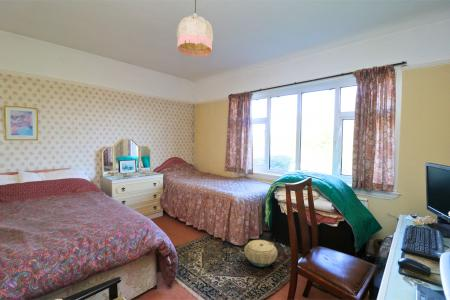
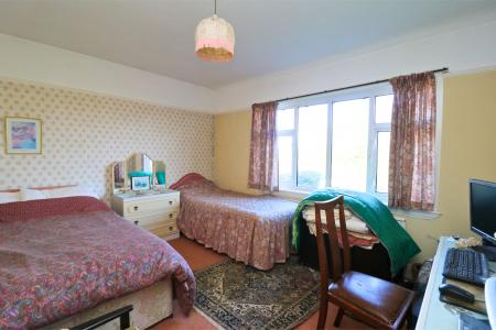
- basket [243,239,279,268]
